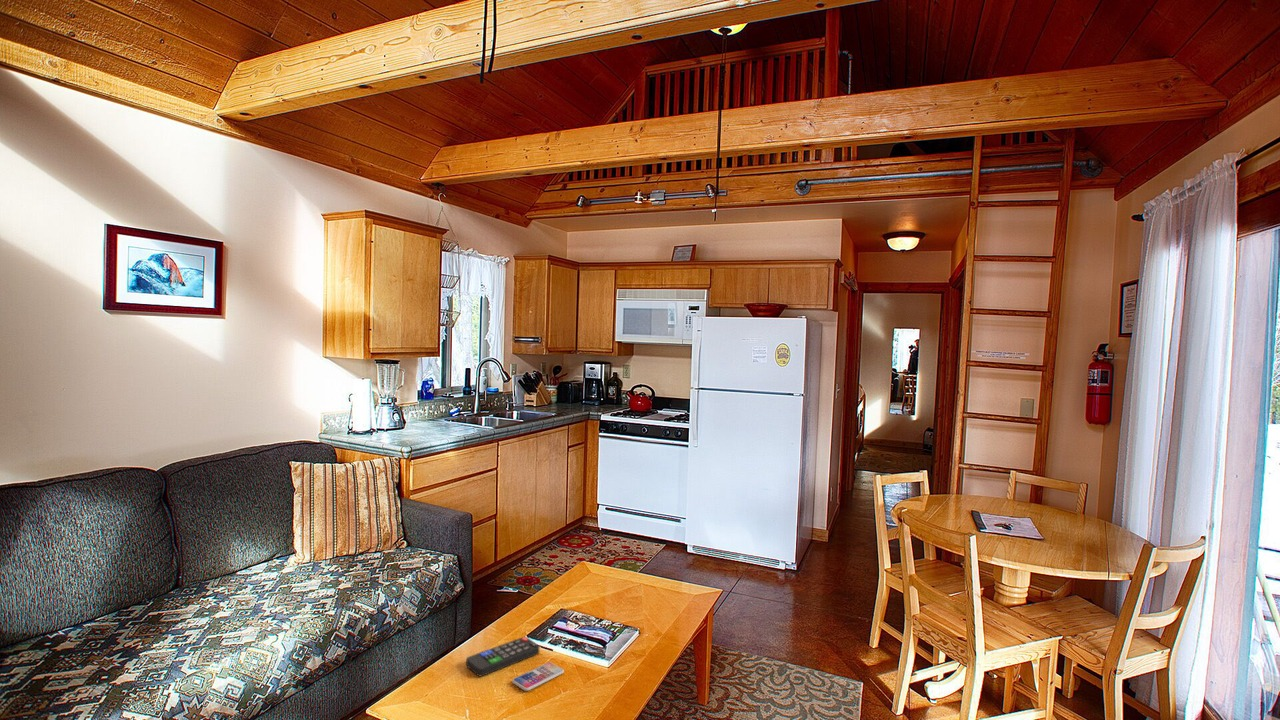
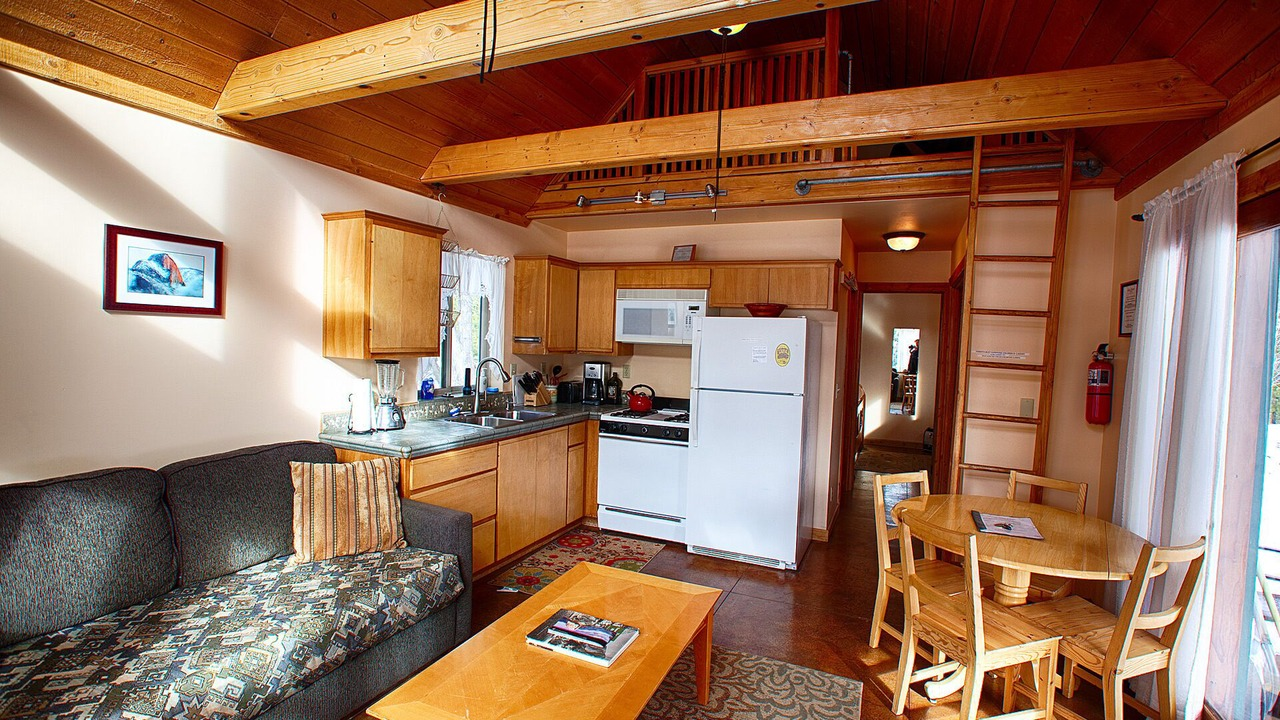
- smartphone [512,661,565,692]
- remote control [465,636,540,677]
